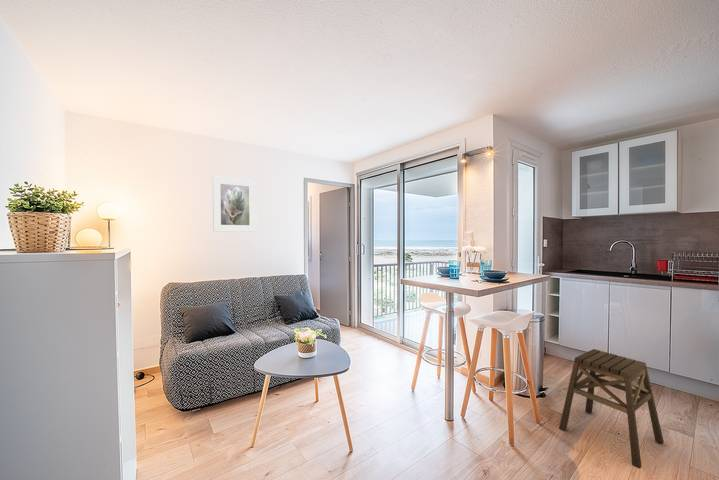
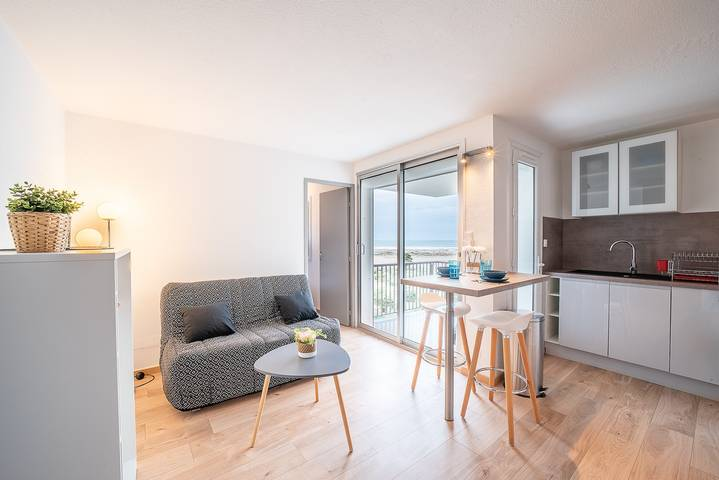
- stool [558,348,665,470]
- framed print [212,175,257,233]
